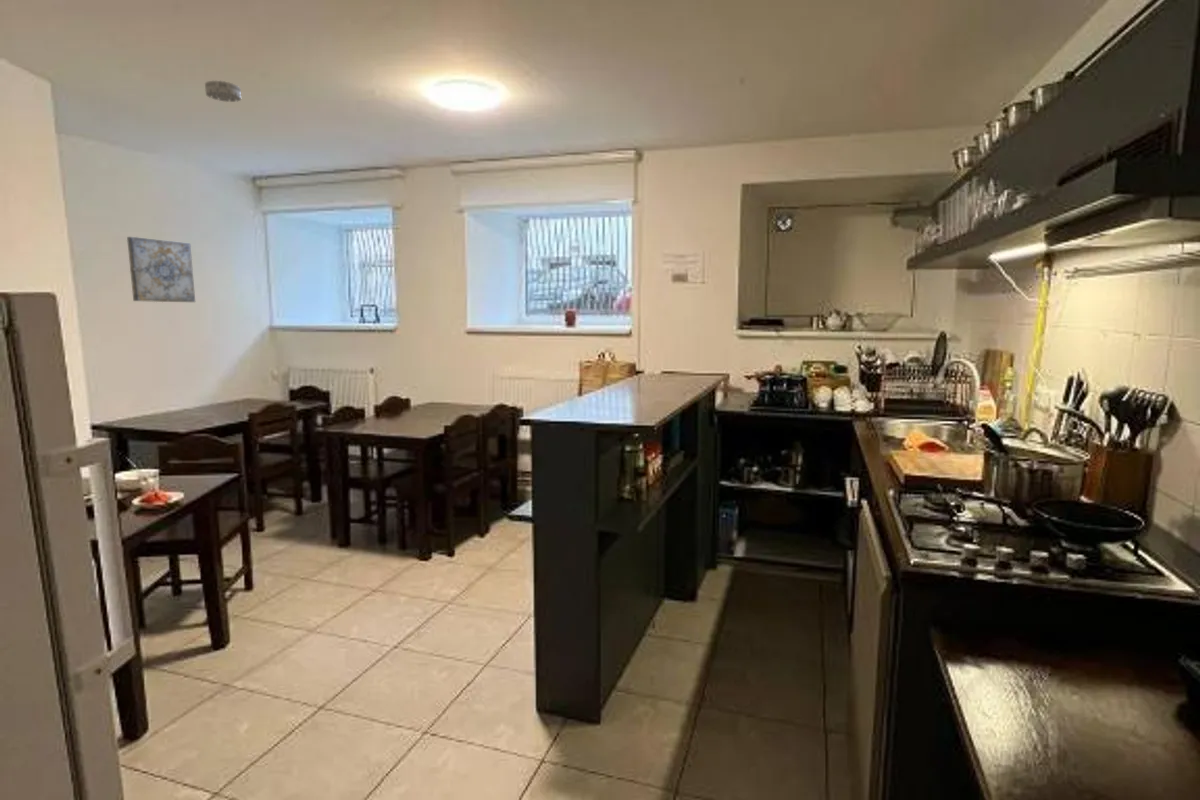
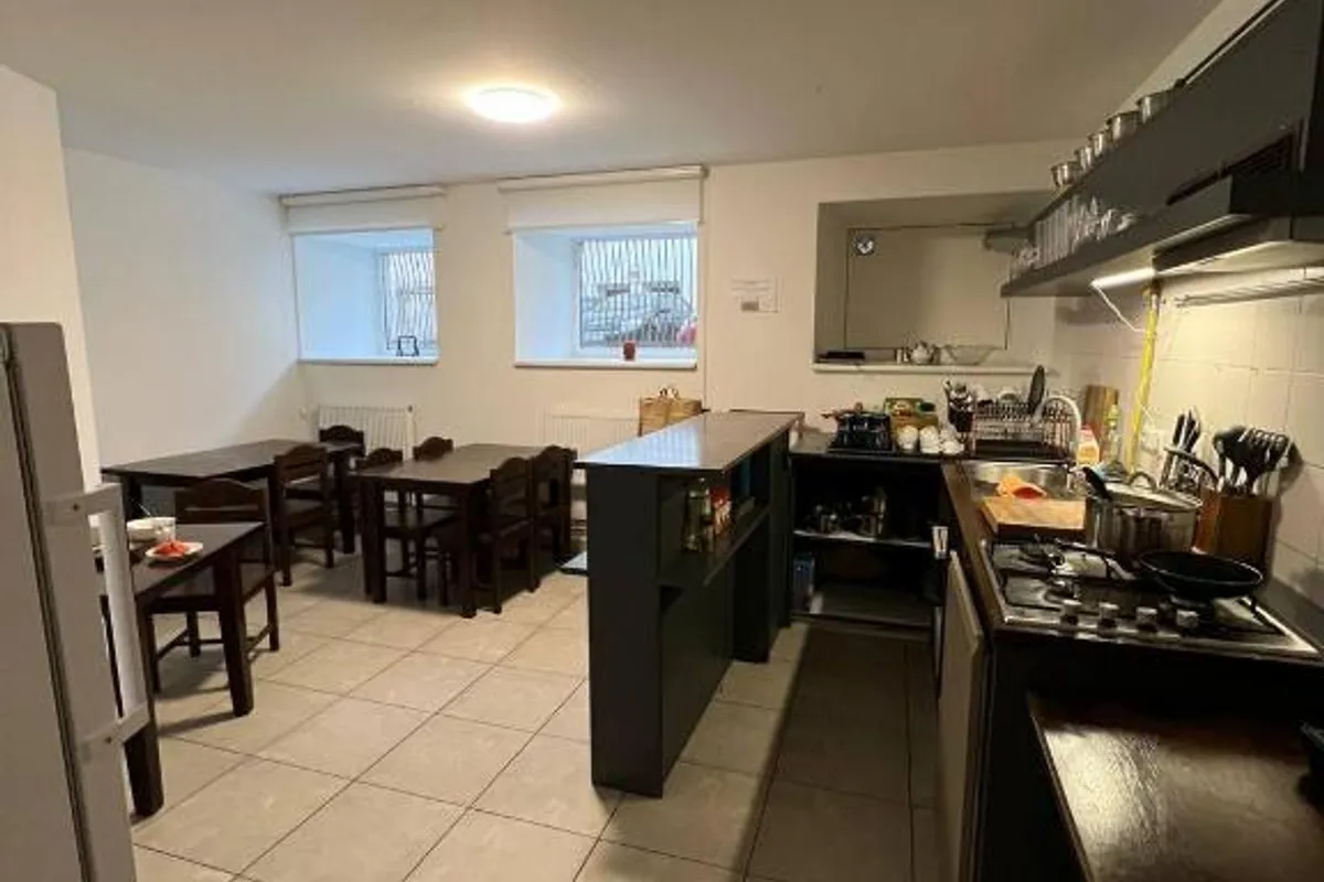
- wall art [126,236,196,303]
- smoke detector [204,80,242,103]
